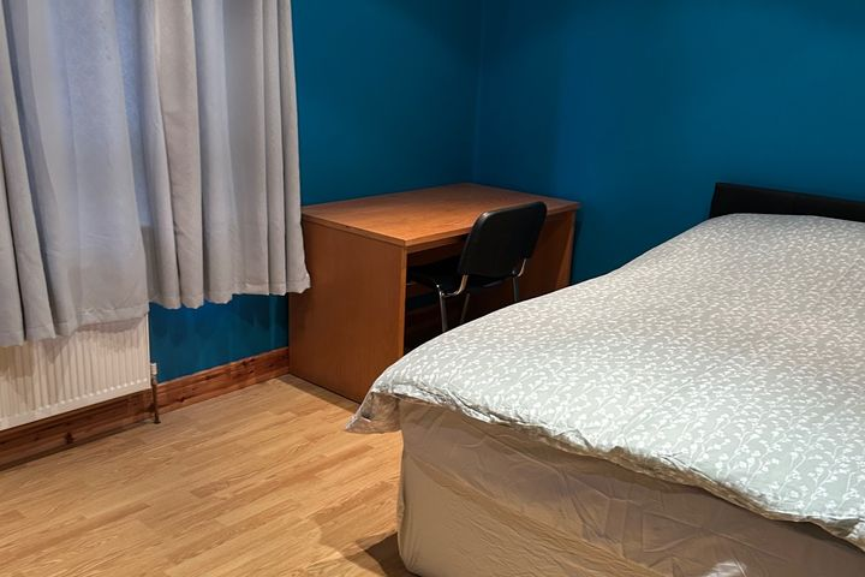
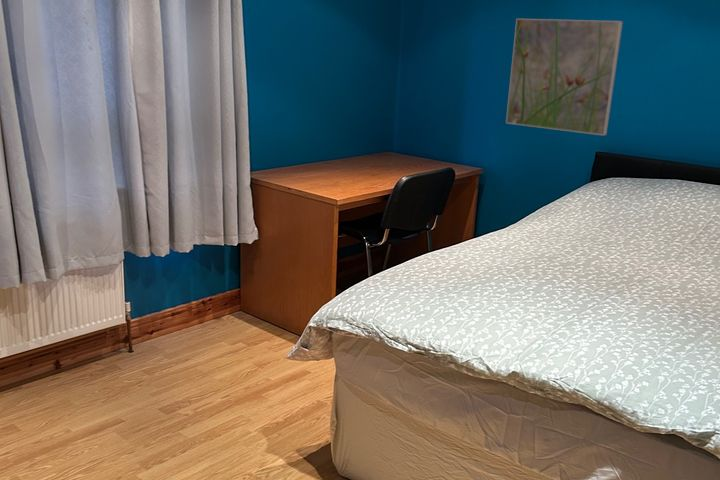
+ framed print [505,18,624,136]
